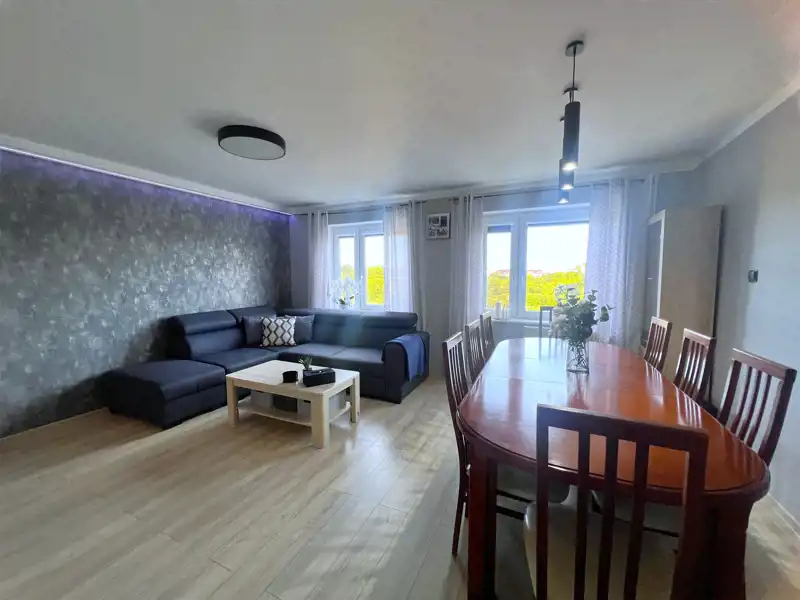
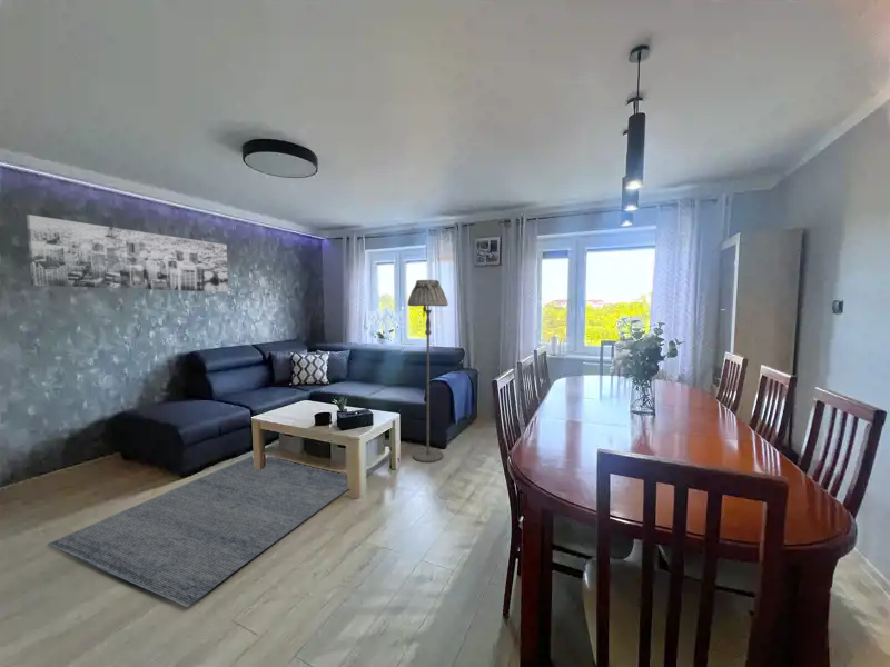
+ floor lamp [407,279,449,464]
+ wall art [26,213,229,293]
+ rug [47,455,390,608]
